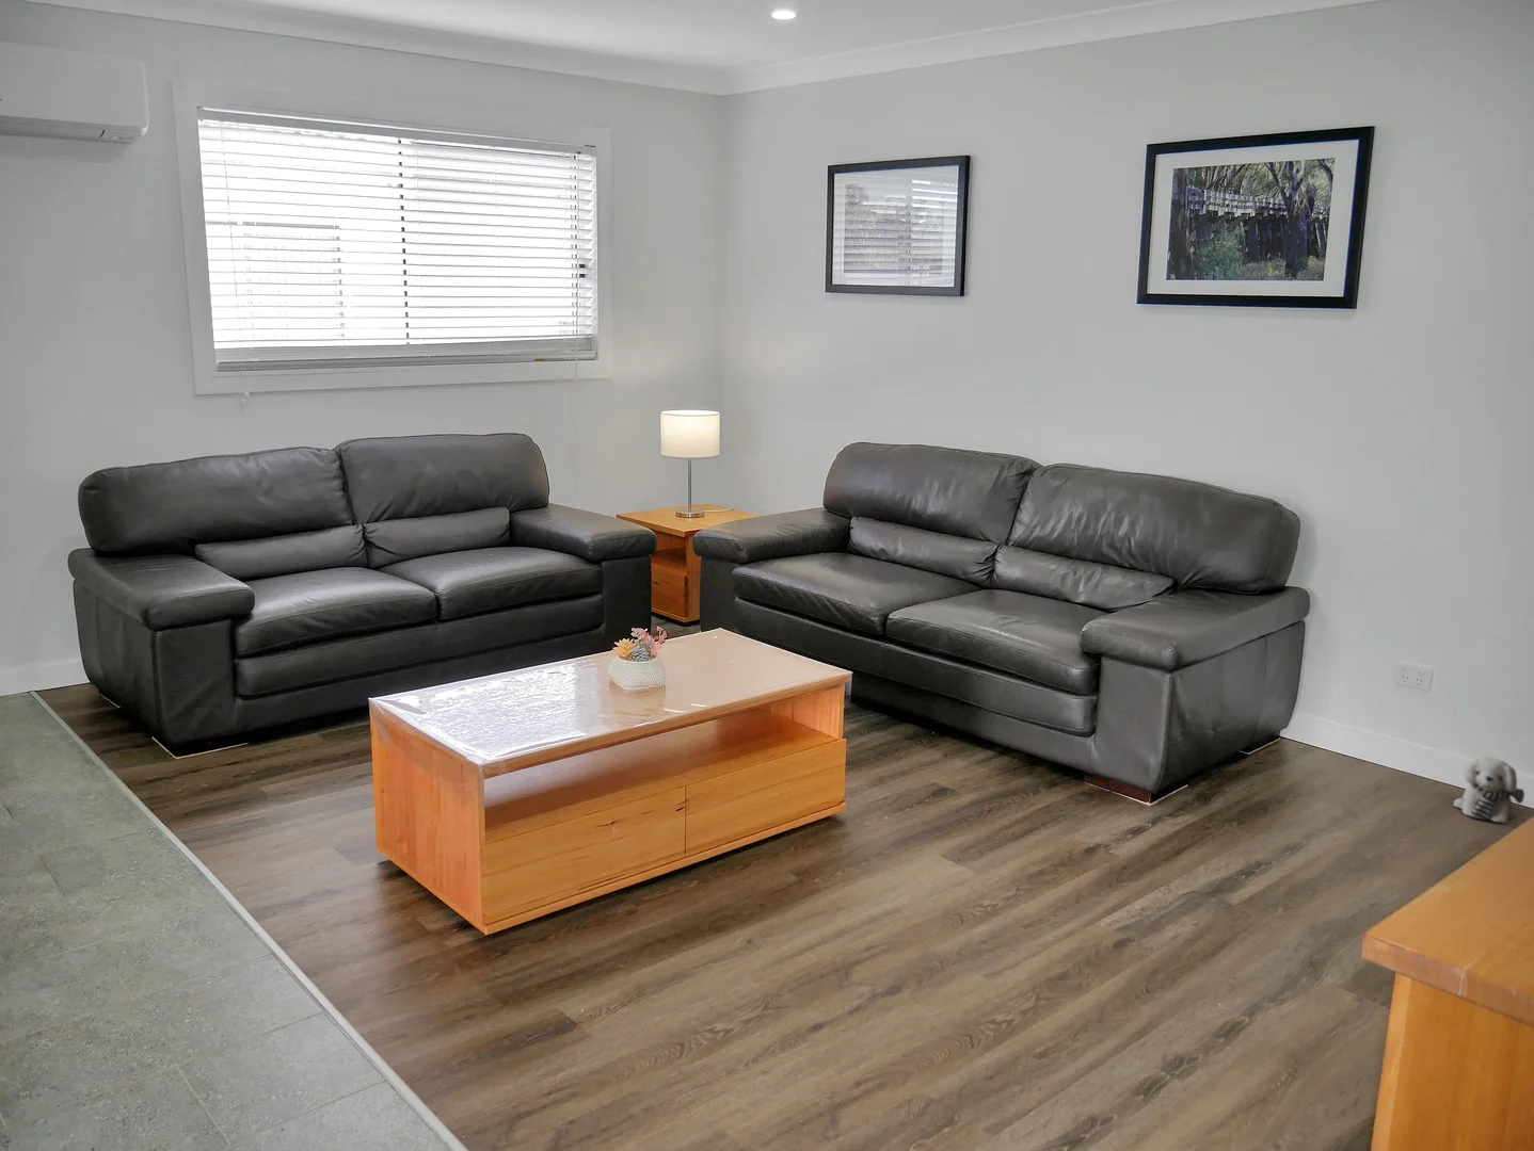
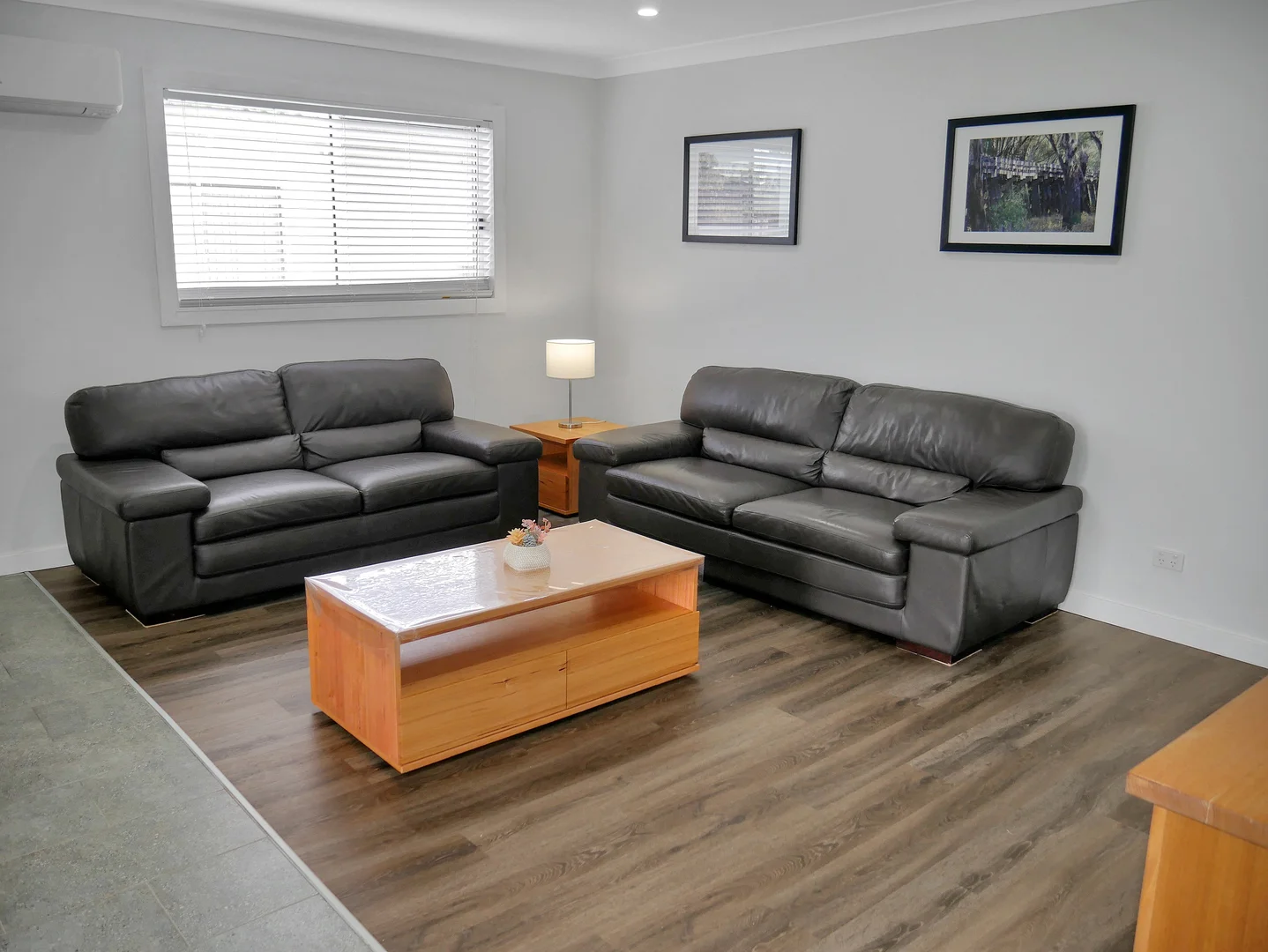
- plush toy [1453,756,1526,823]
